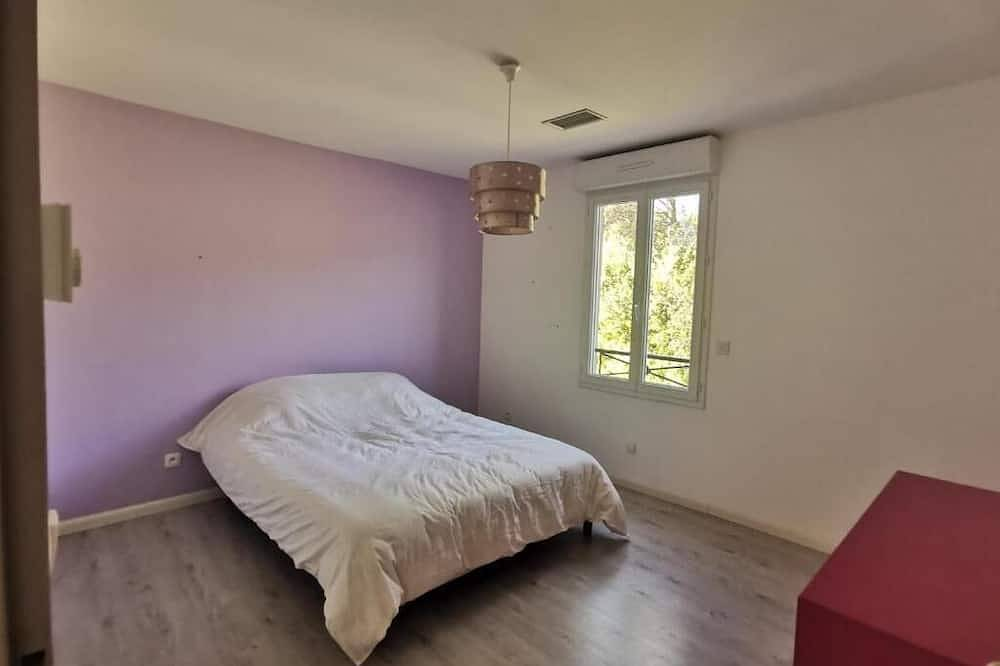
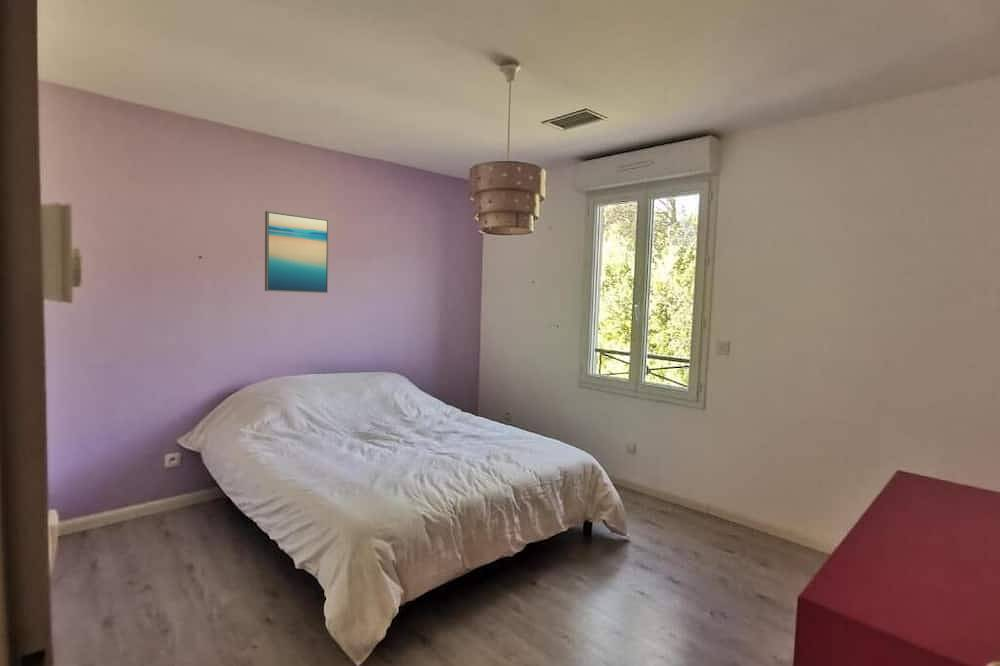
+ wall art [264,210,330,294]
